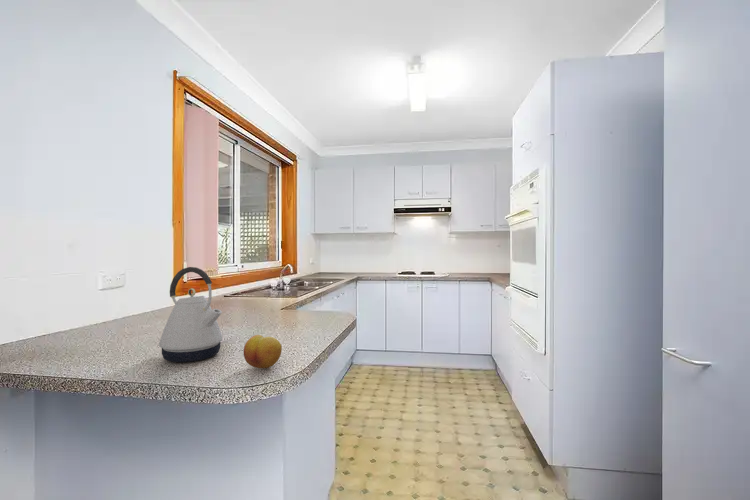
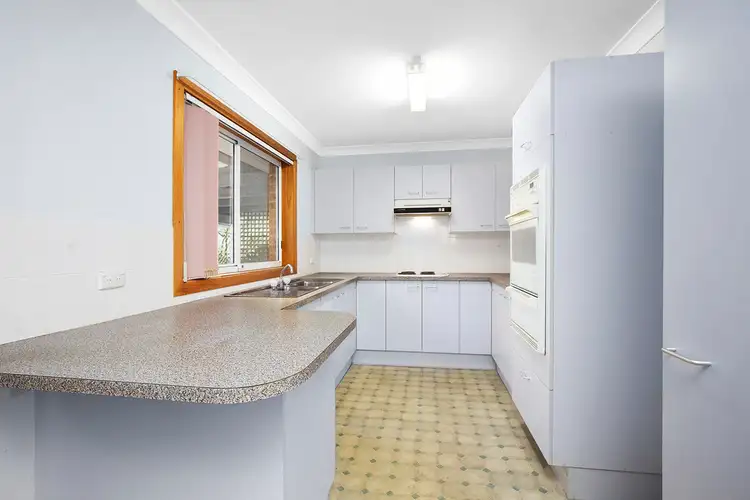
- fruit [243,334,283,370]
- kettle [158,266,223,363]
